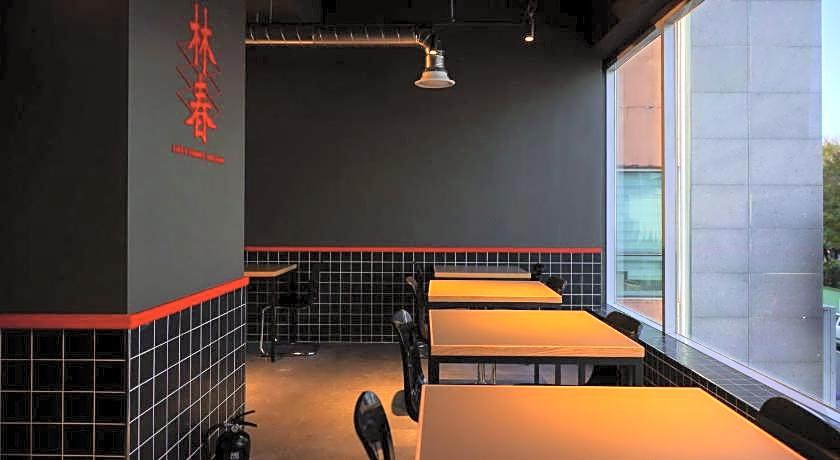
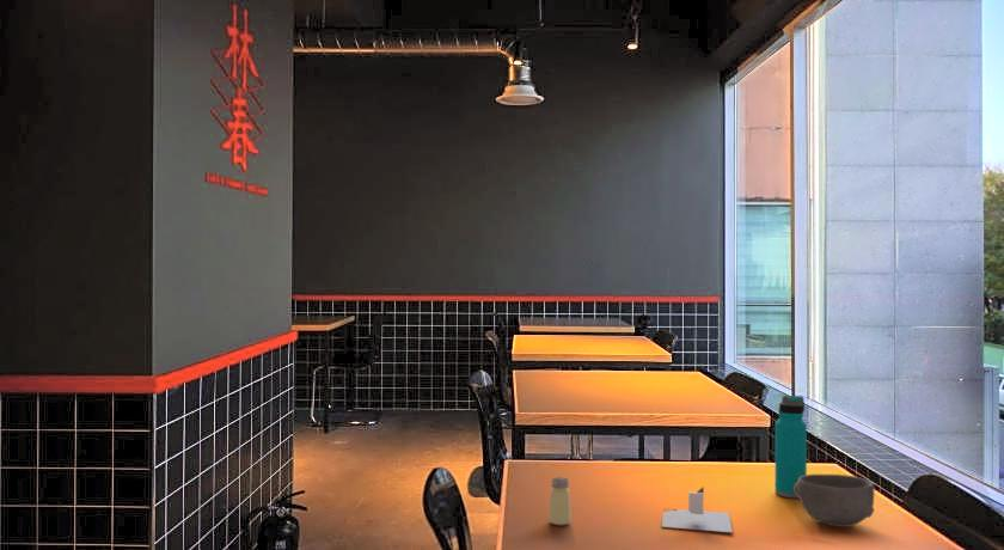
+ bowl [794,473,876,528]
+ water bottle [775,395,808,499]
+ saltshaker [547,476,573,526]
+ napkin holder [661,485,734,533]
